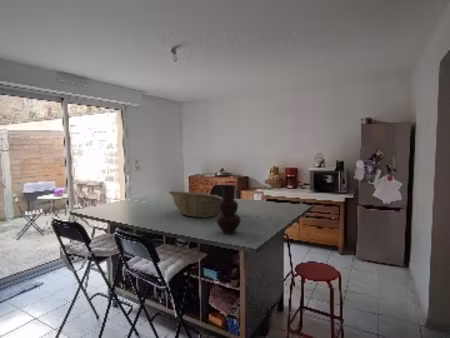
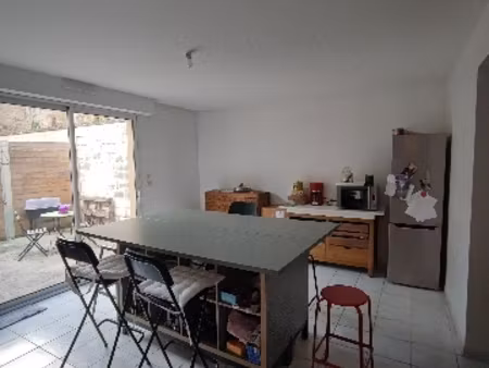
- fruit basket [168,189,223,218]
- vase [216,184,241,235]
